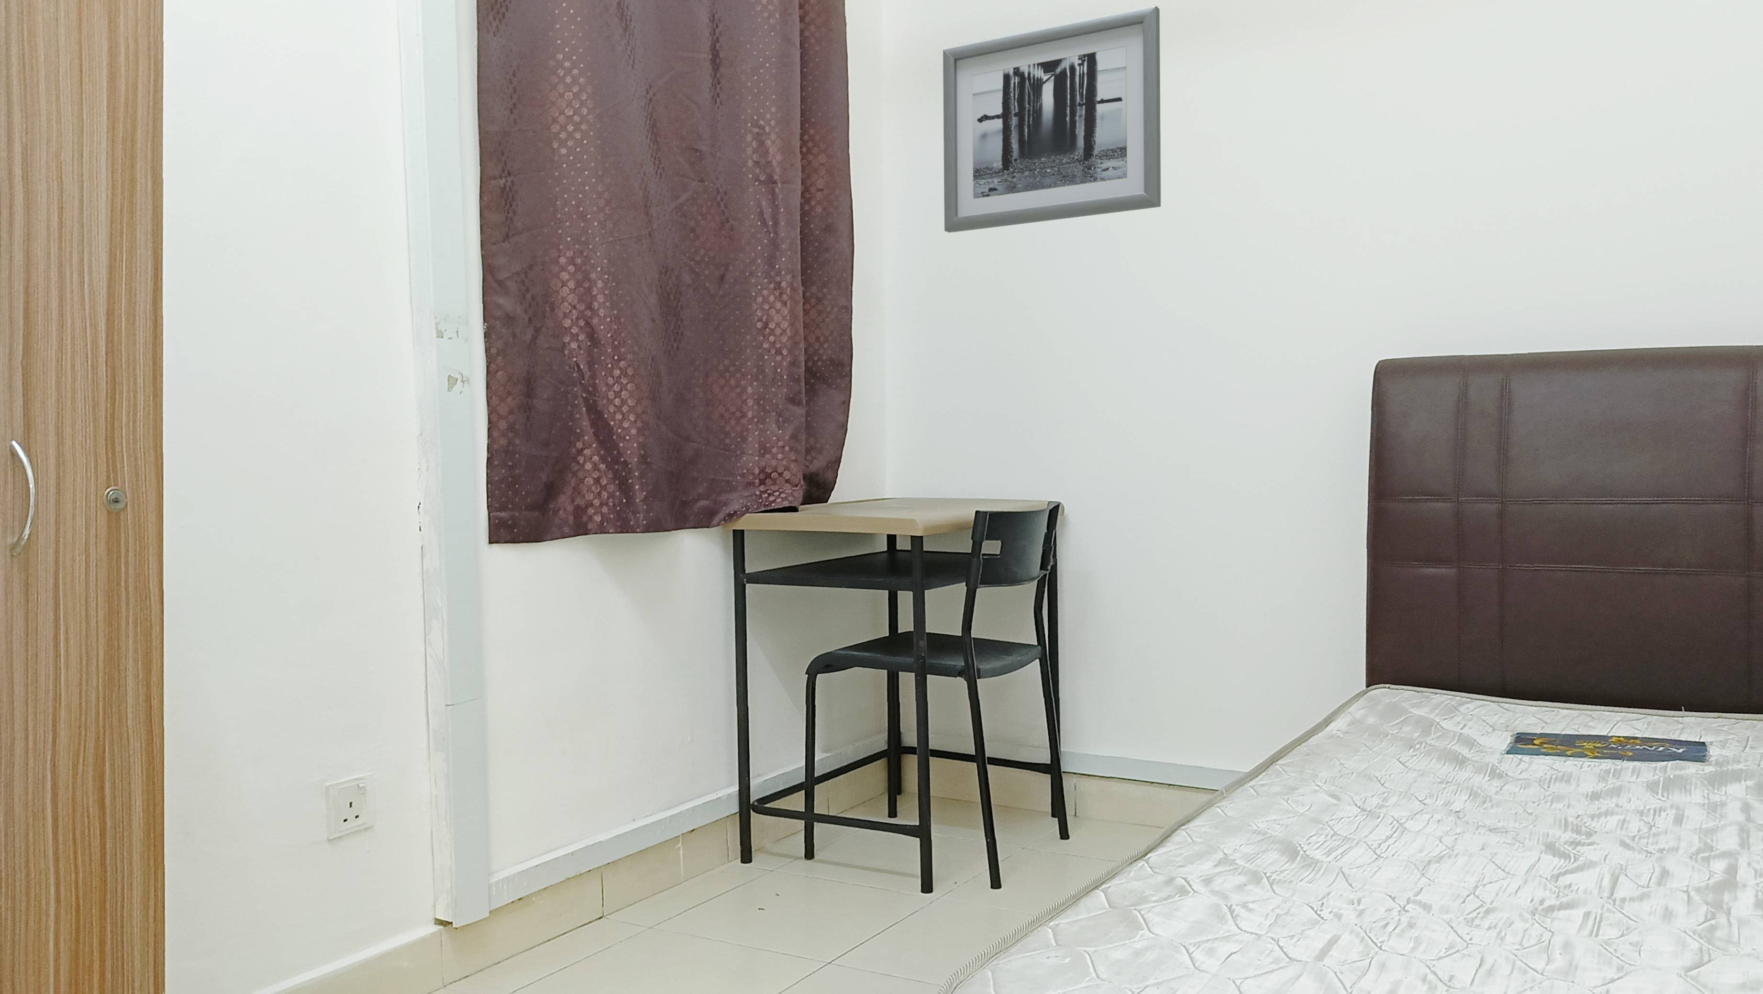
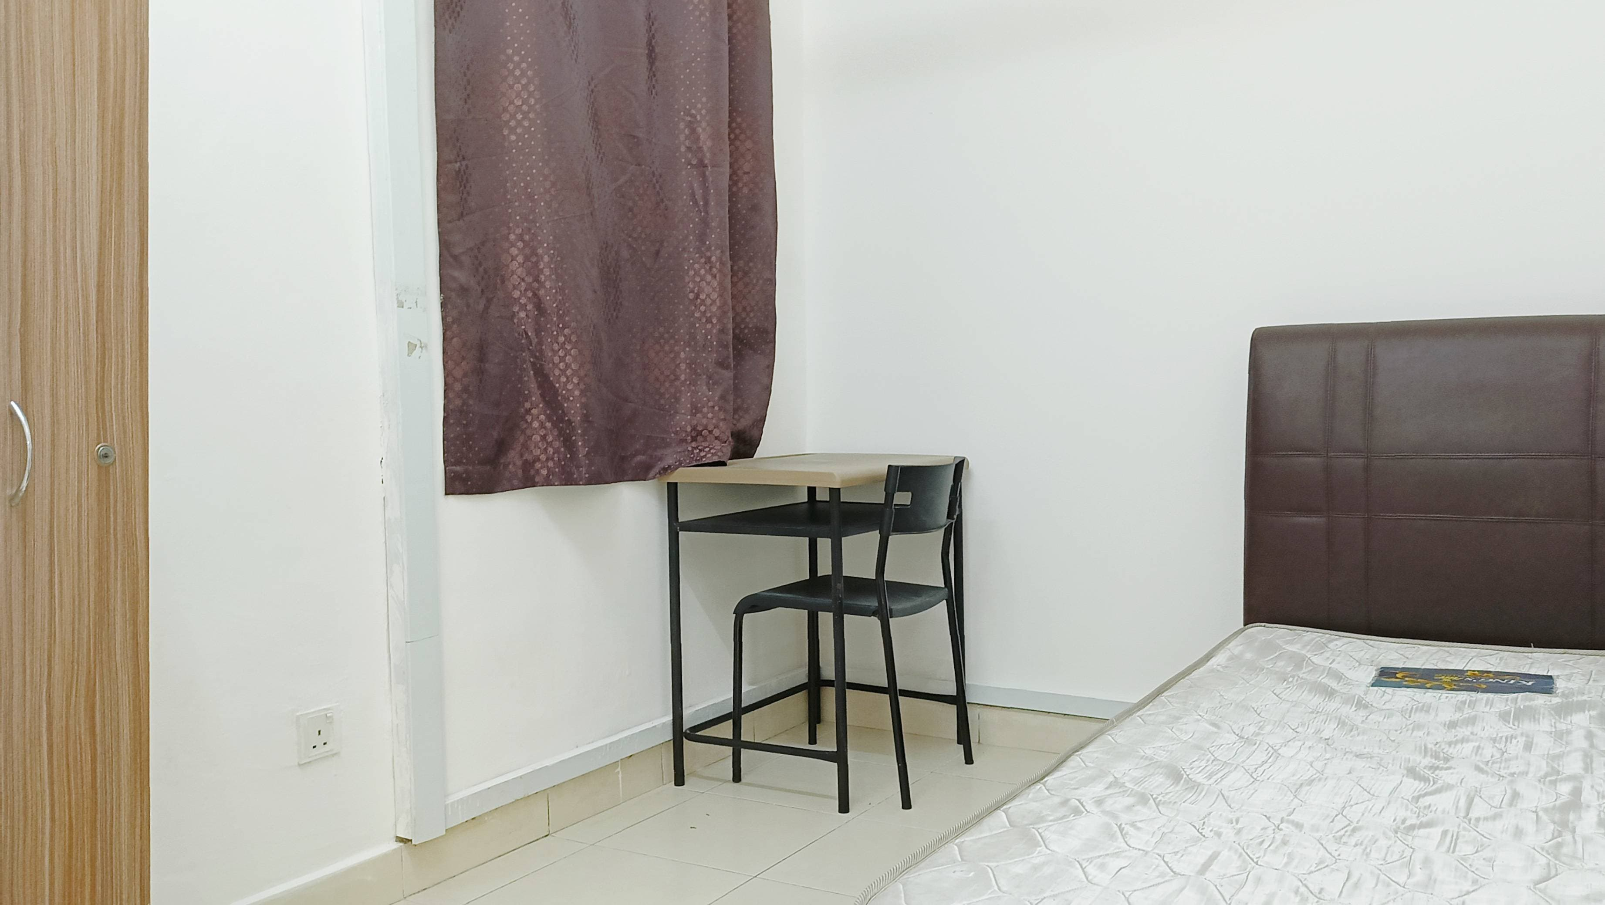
- wall art [942,5,1161,232]
